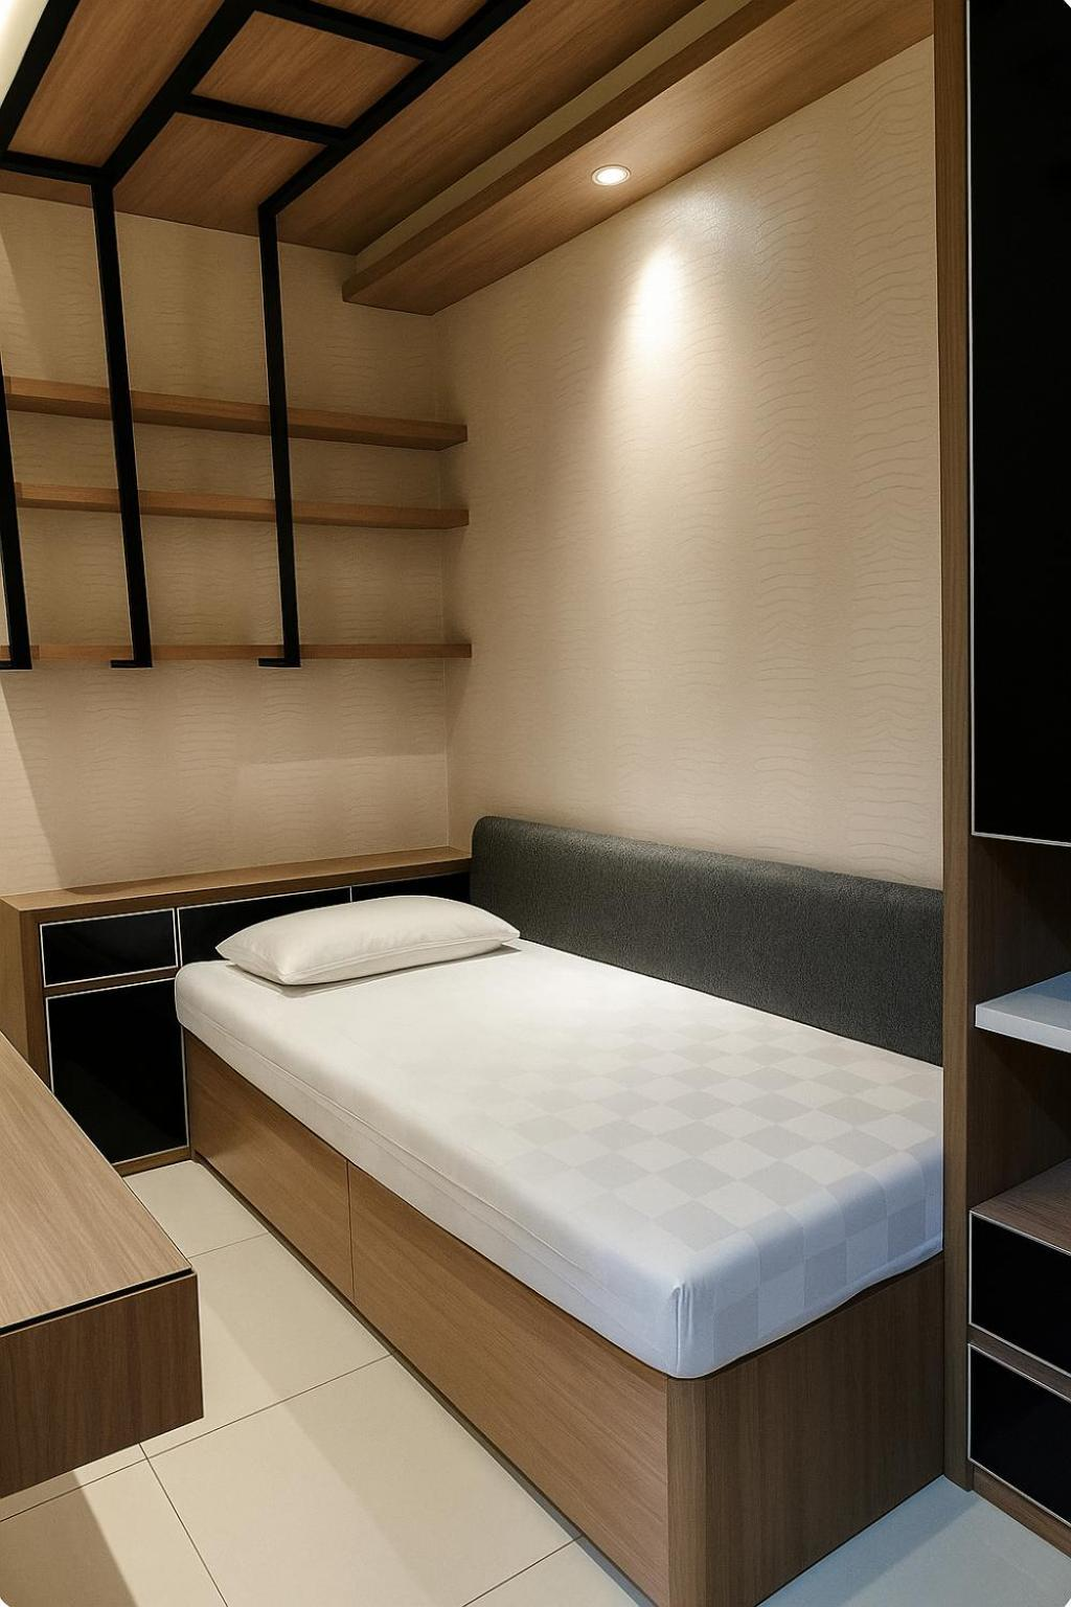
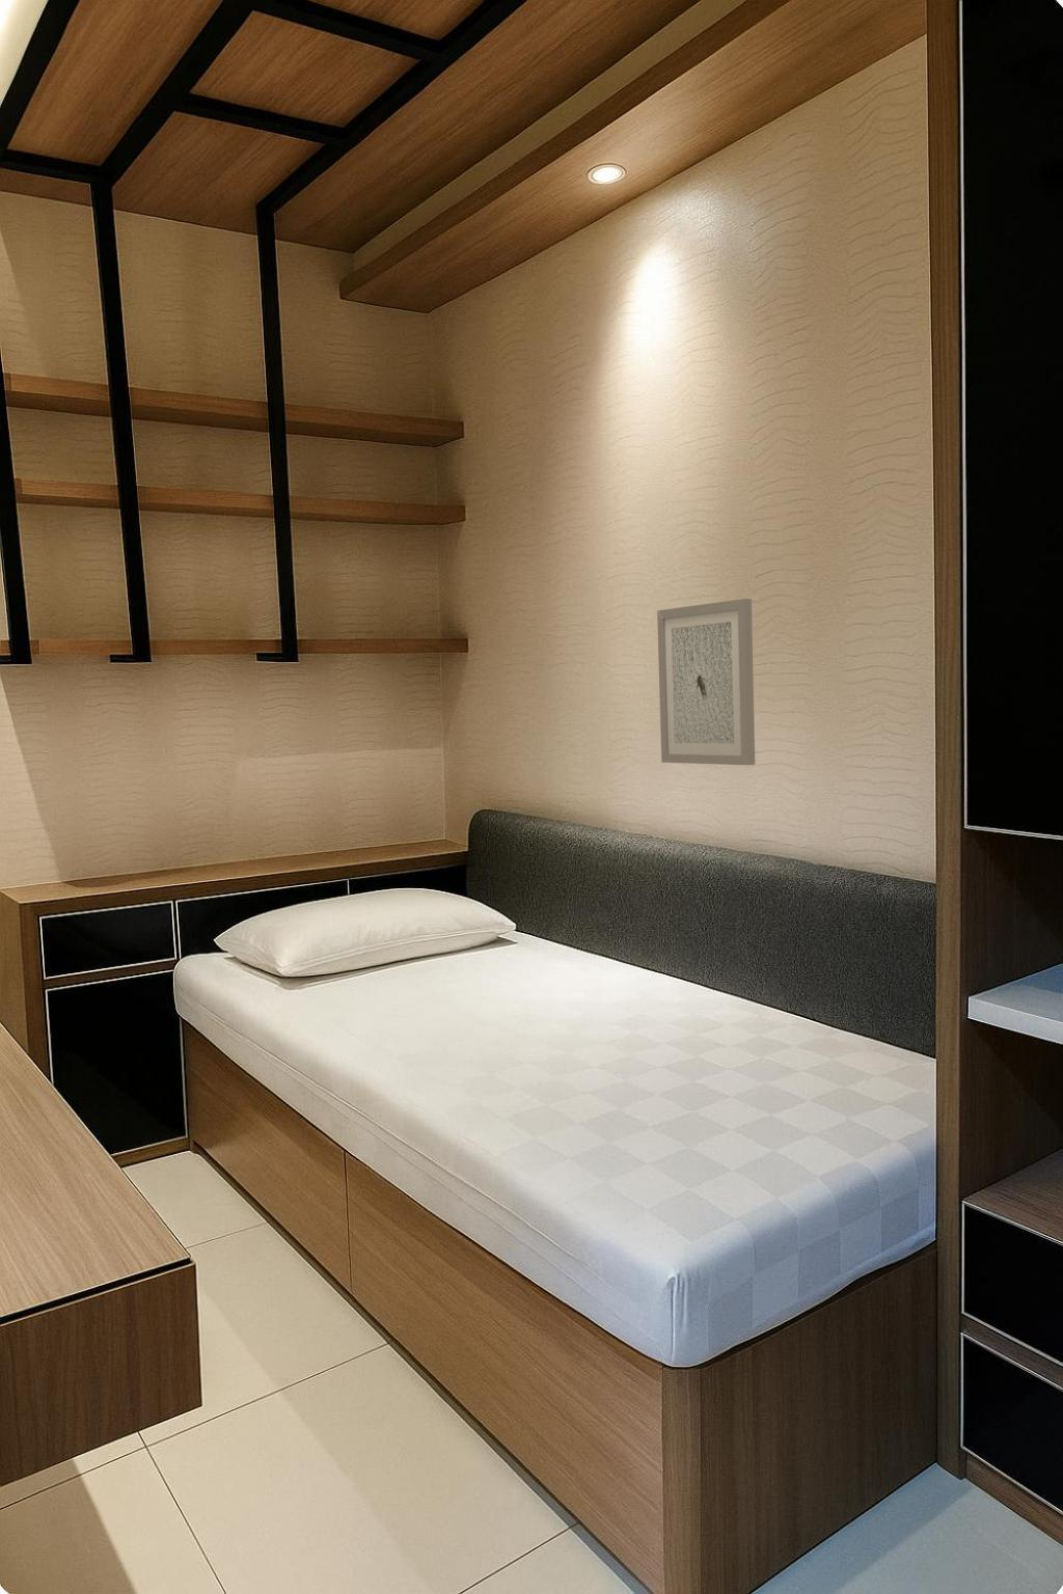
+ wall art [656,598,756,766]
